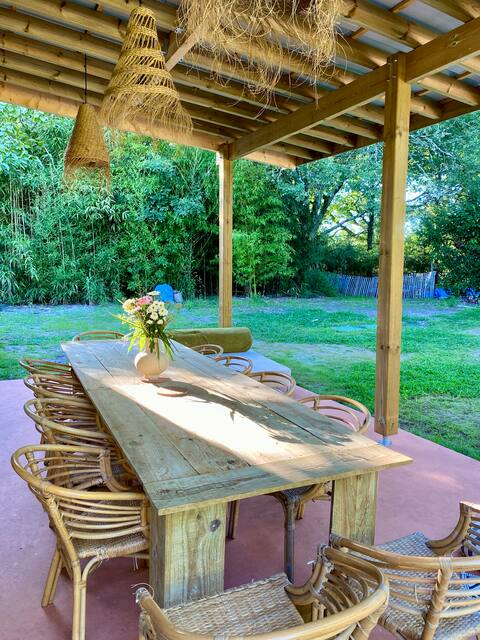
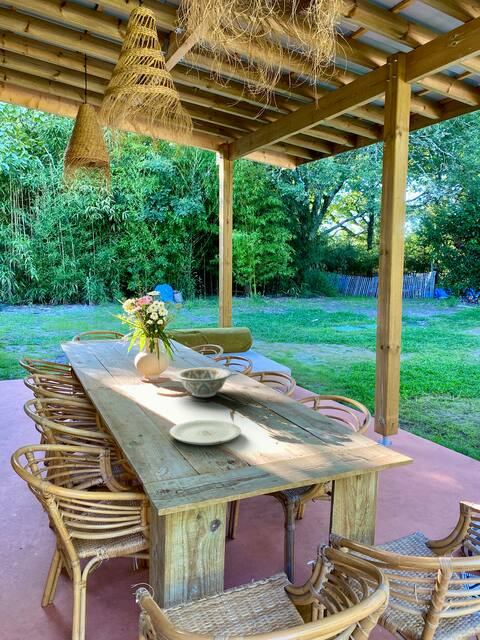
+ plate [169,419,242,446]
+ decorative bowl [175,367,232,398]
